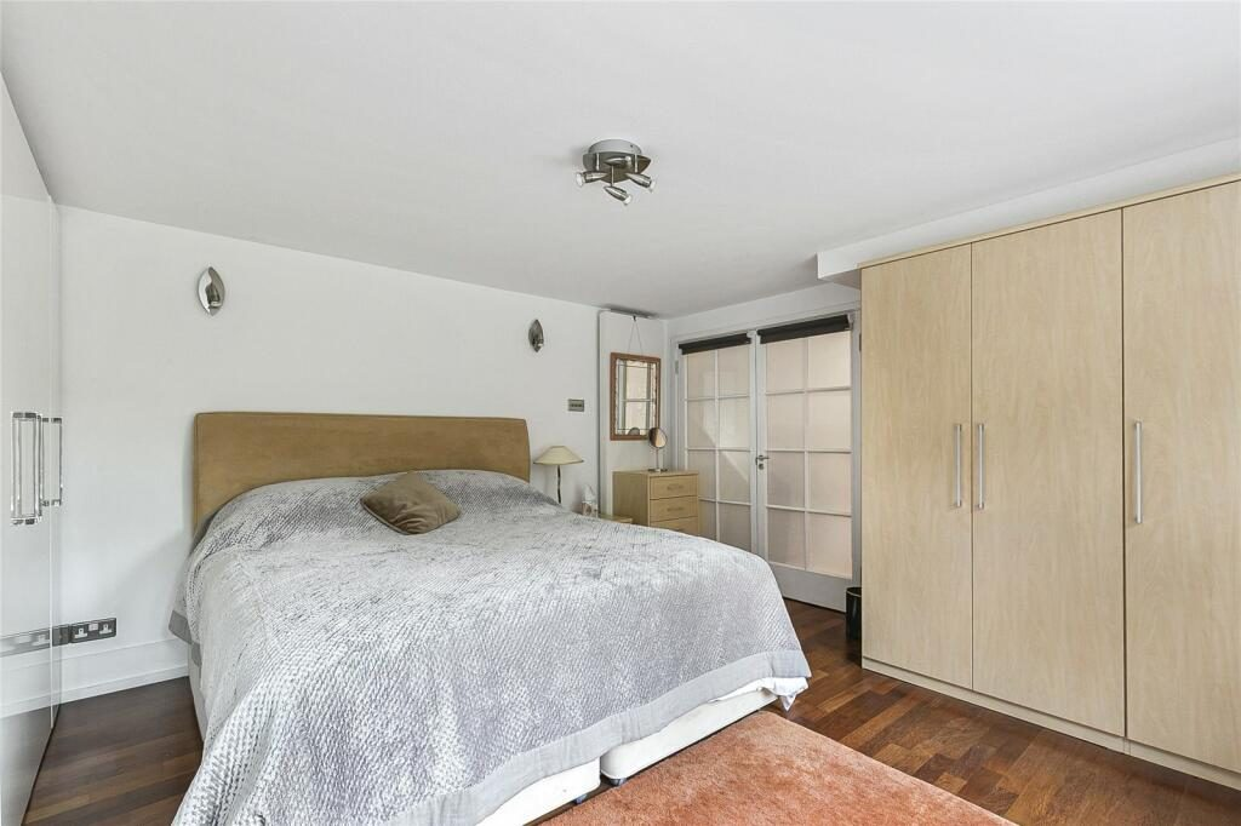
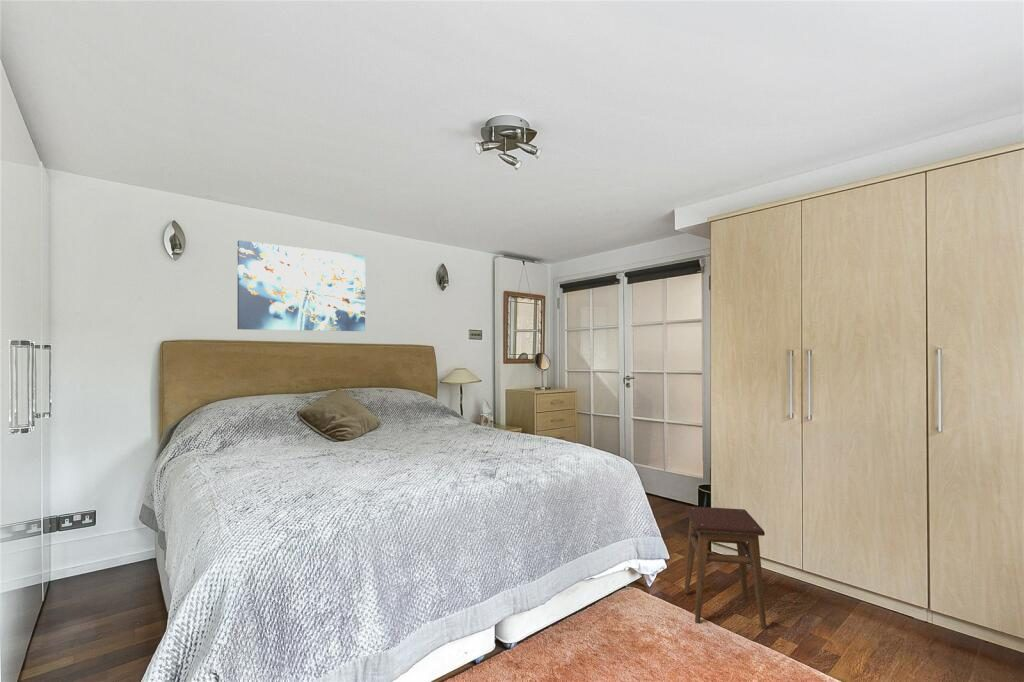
+ wall art [236,239,366,332]
+ stool [684,505,768,631]
